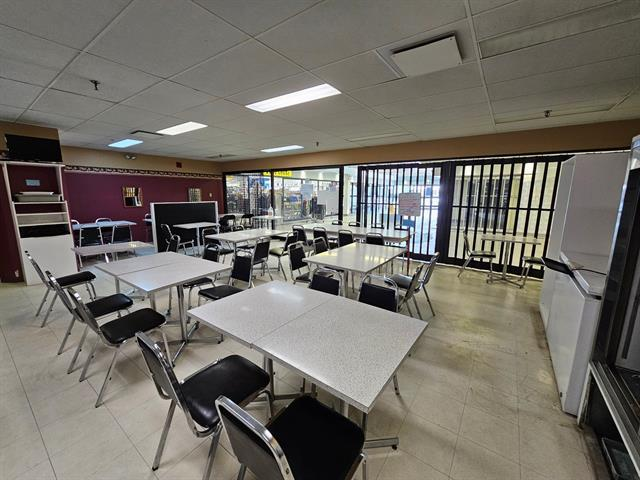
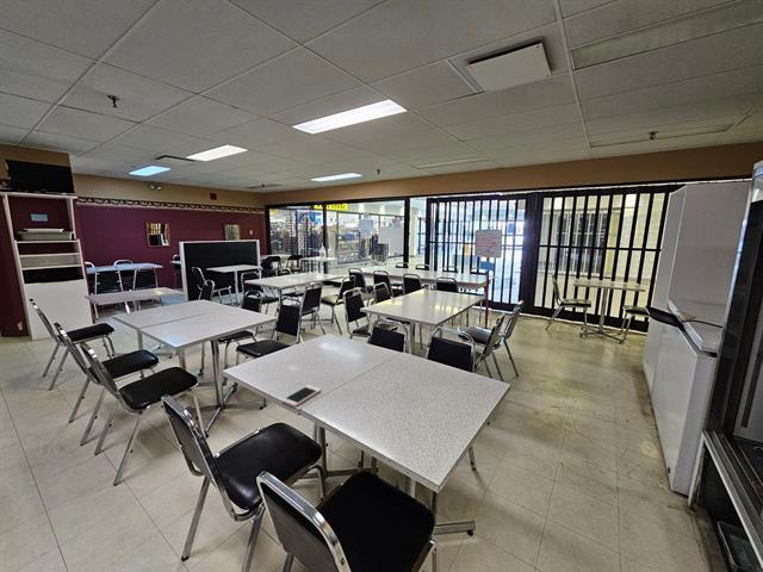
+ cell phone [280,384,322,408]
